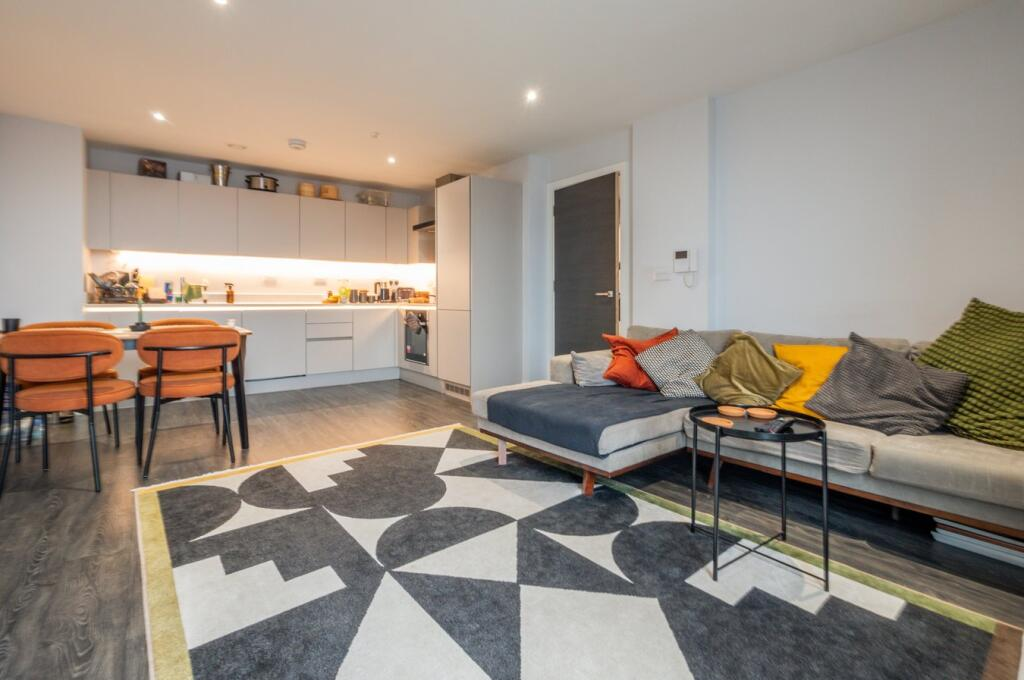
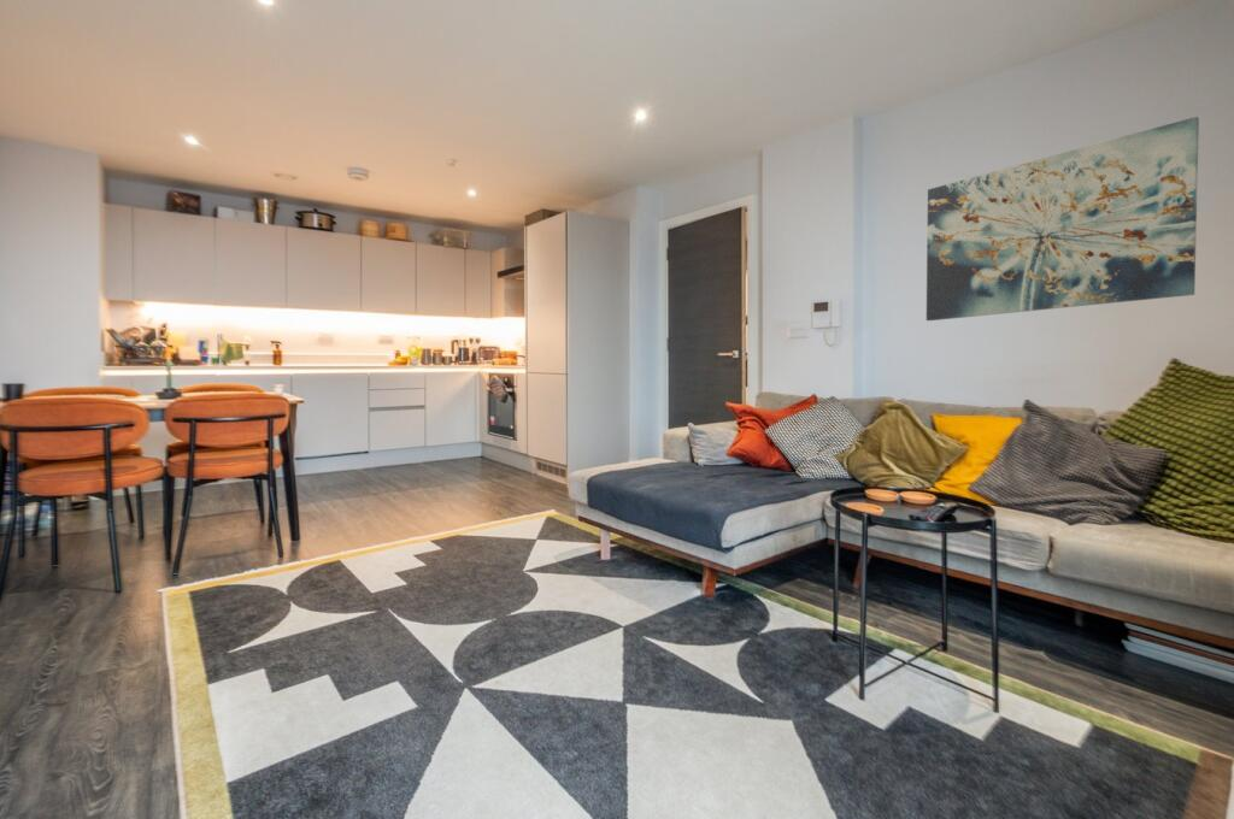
+ wall art [926,116,1200,322]
